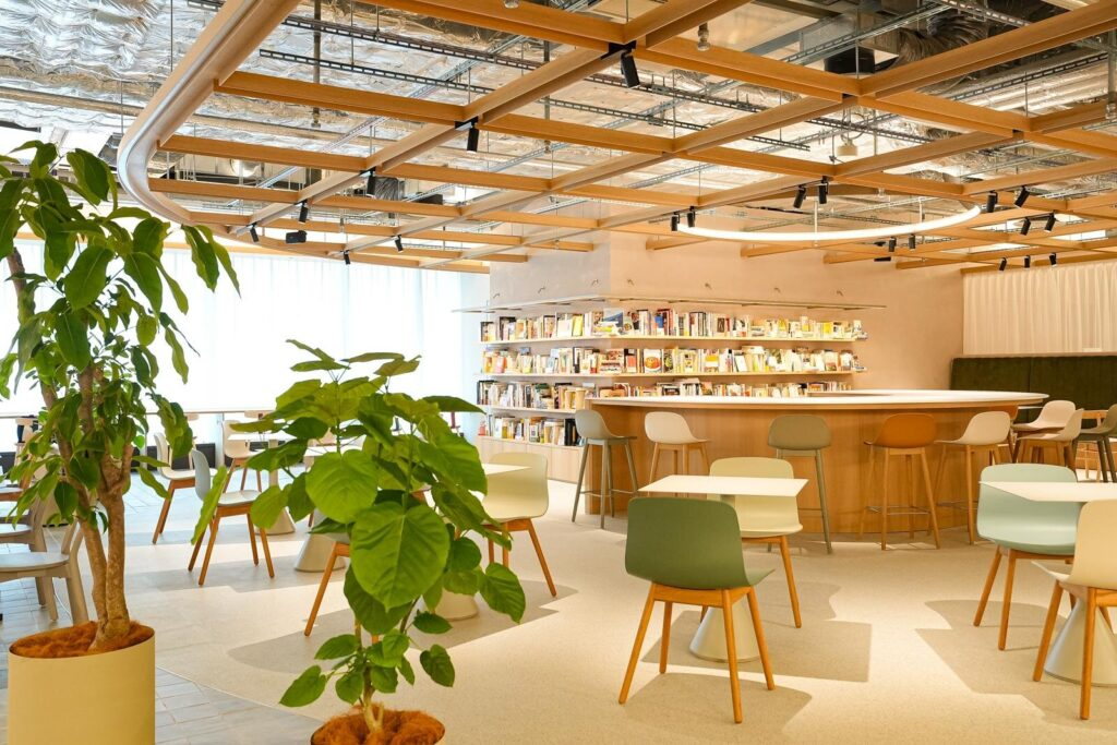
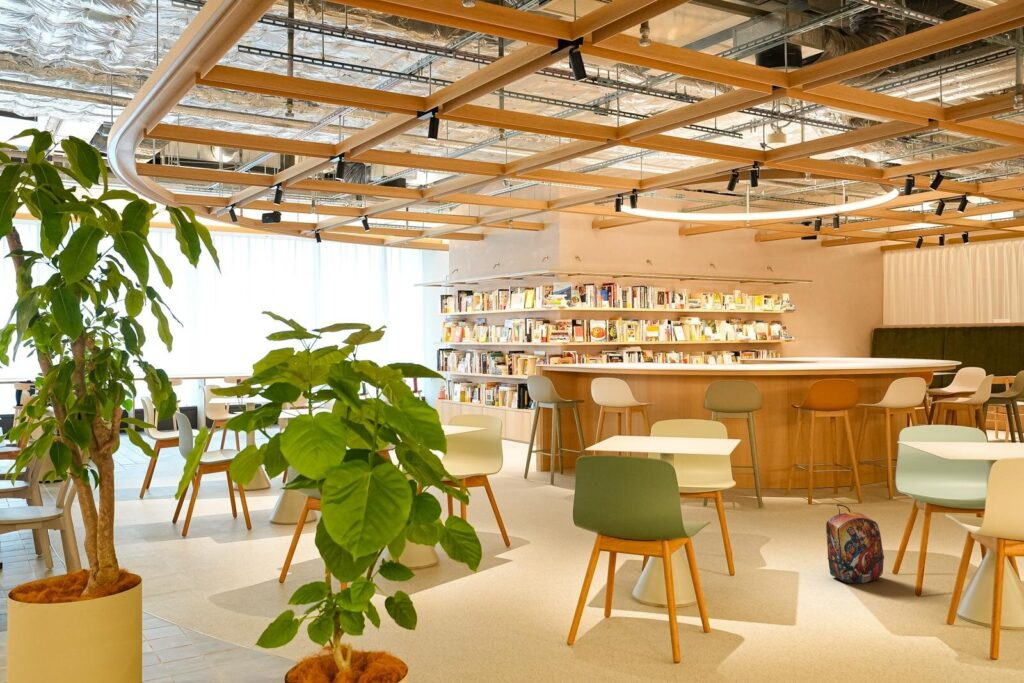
+ backpack [825,504,885,584]
